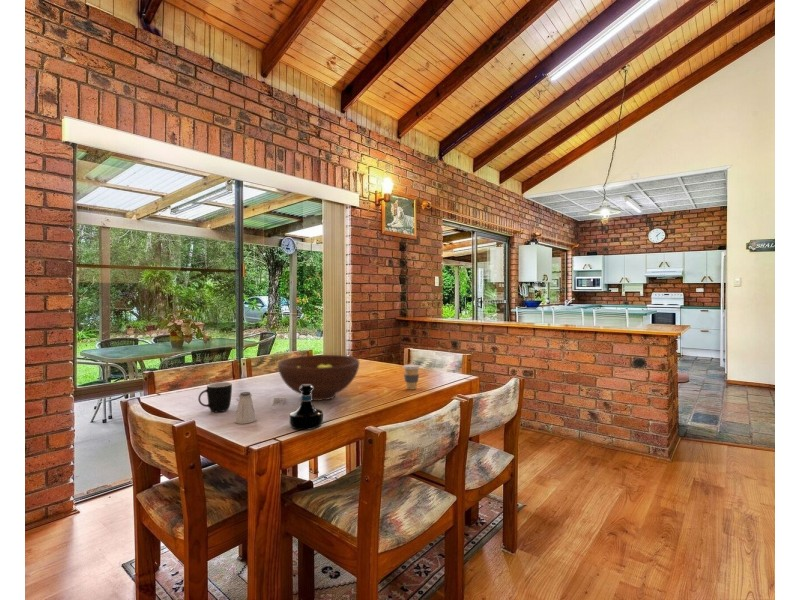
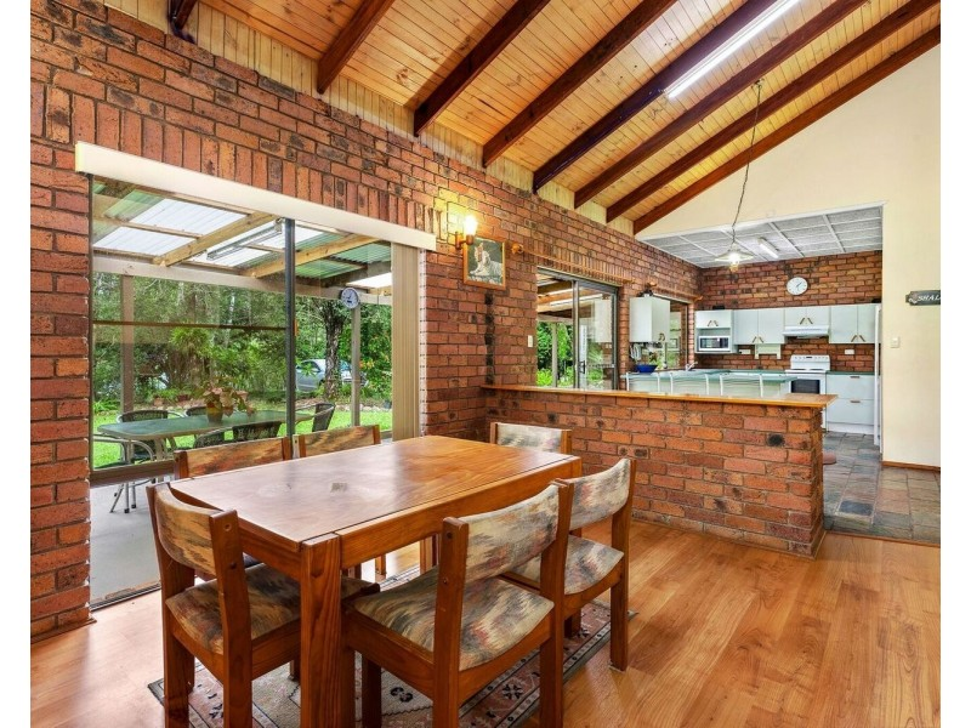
- saltshaker [234,391,257,425]
- tequila bottle [289,385,324,431]
- fruit bowl [277,354,360,402]
- mug [197,381,233,413]
- coffee cup [402,363,421,390]
